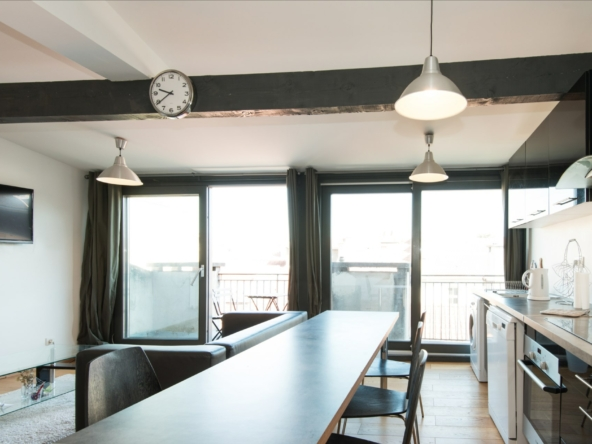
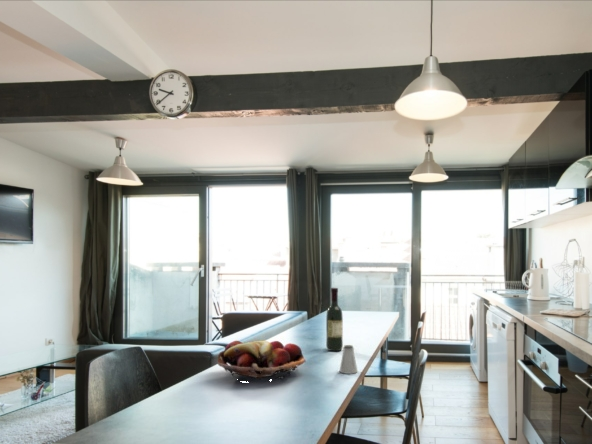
+ fruit basket [216,340,306,381]
+ saltshaker [339,344,358,375]
+ wine bottle [325,287,344,352]
